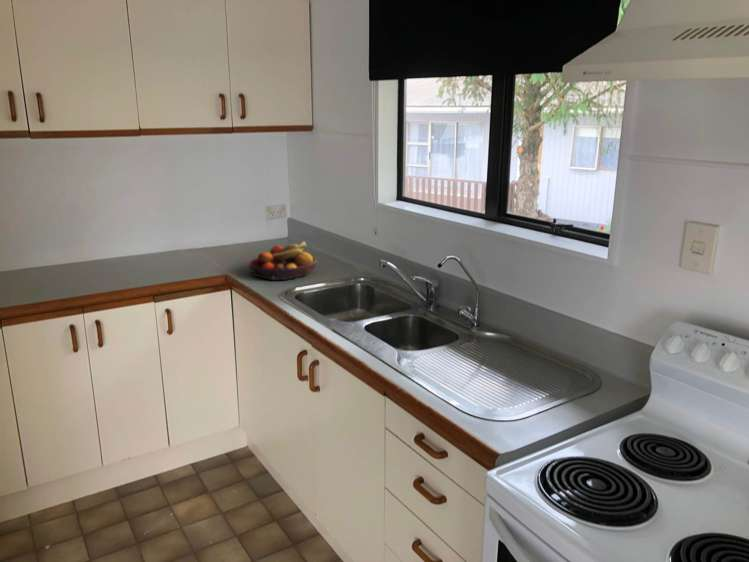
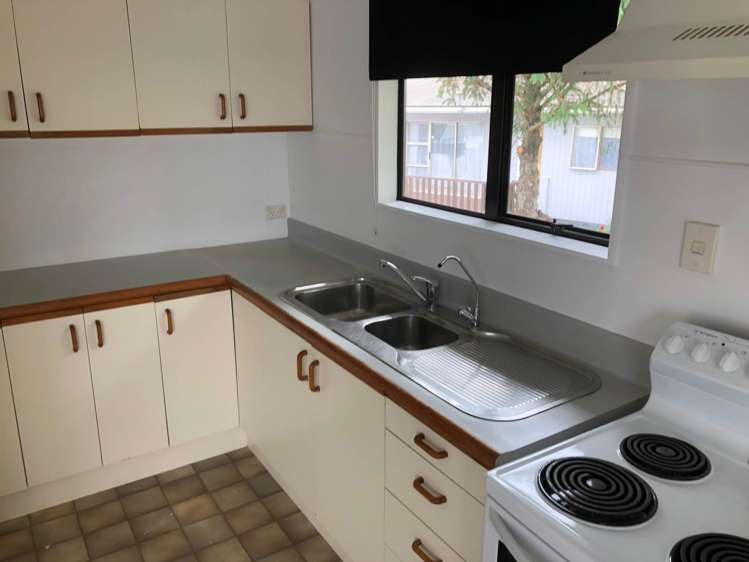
- fruit bowl [248,240,318,281]
